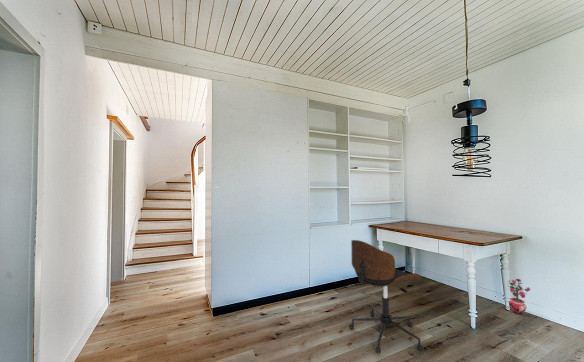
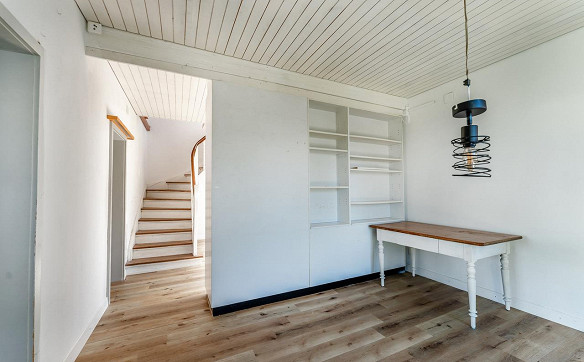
- potted plant [508,277,531,315]
- office chair [349,239,425,354]
